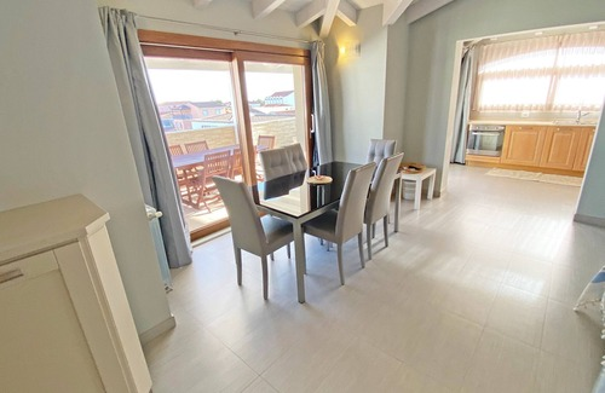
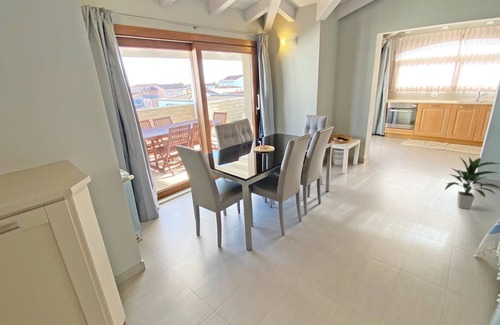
+ indoor plant [444,156,500,210]
